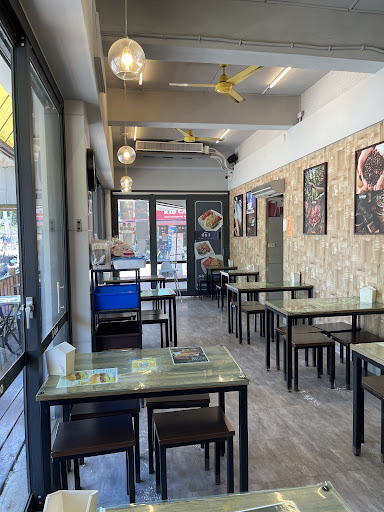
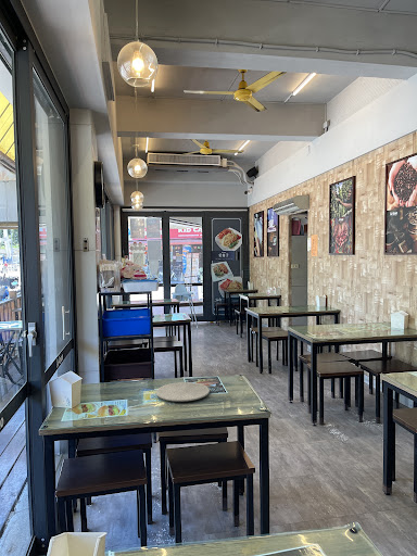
+ plate [155,381,211,403]
